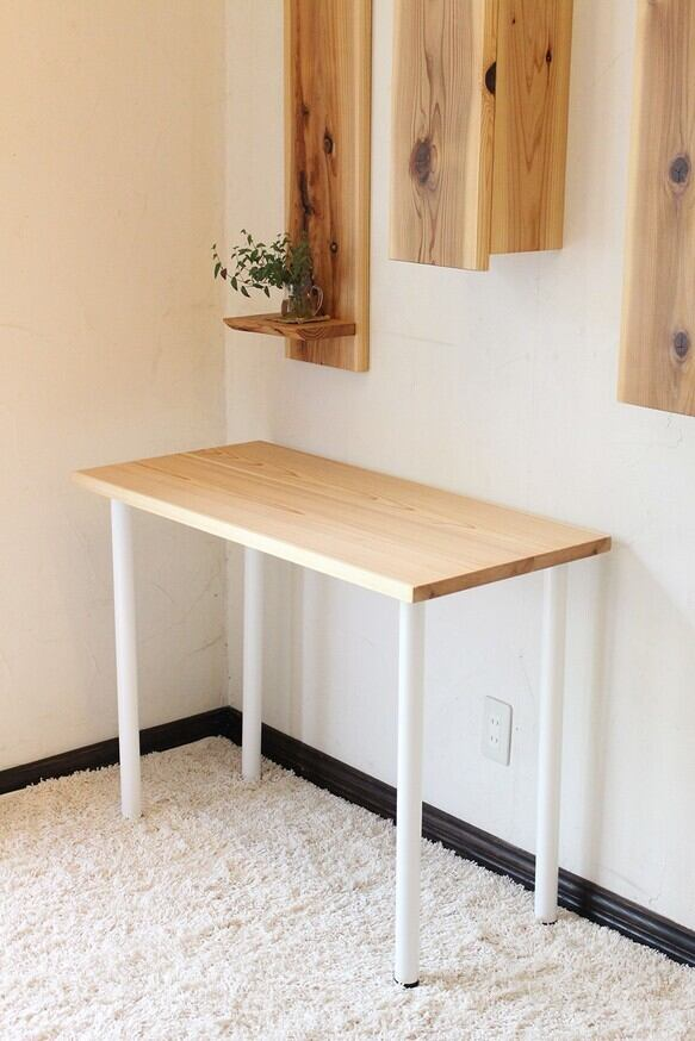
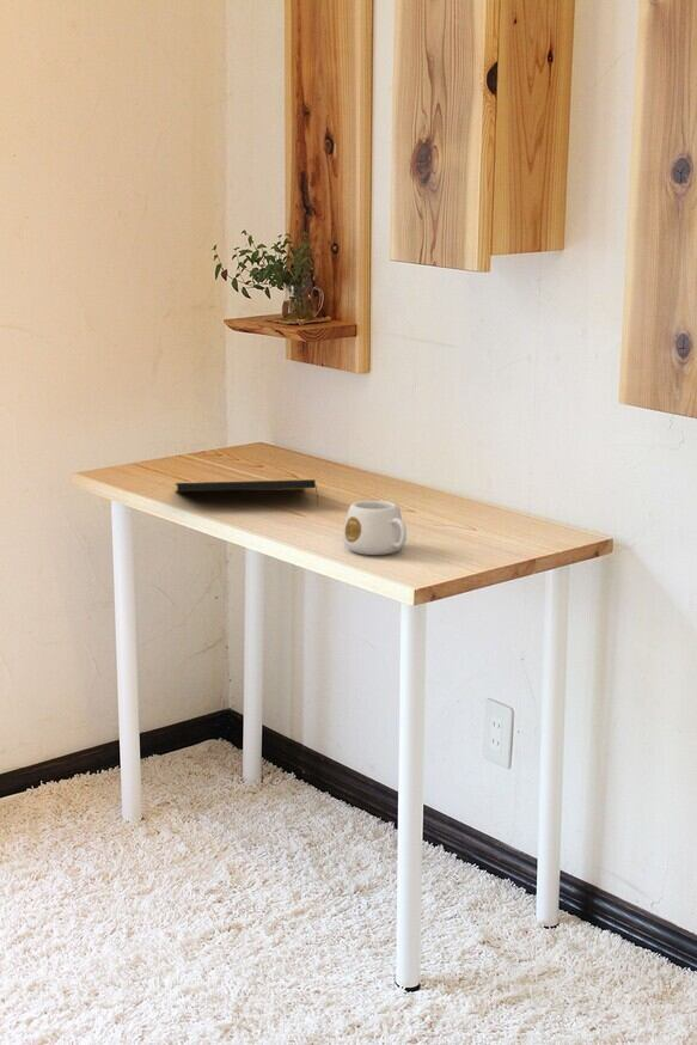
+ notepad [173,478,320,507]
+ mug [342,499,408,556]
